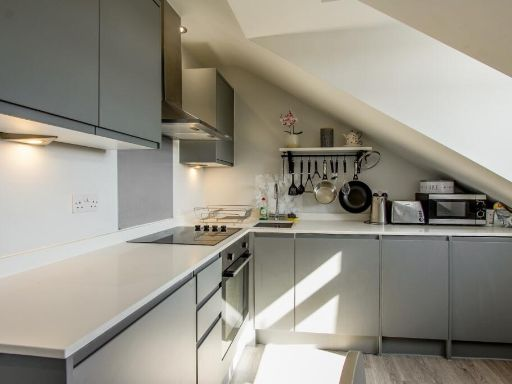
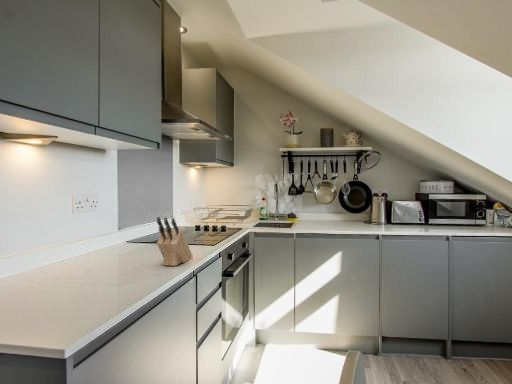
+ knife block [156,216,194,267]
